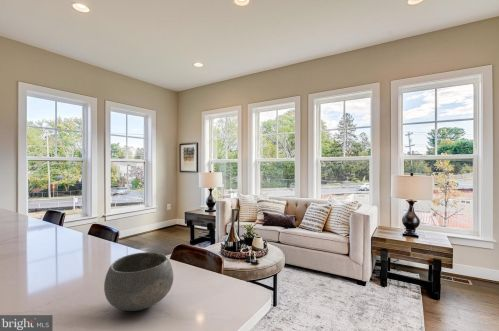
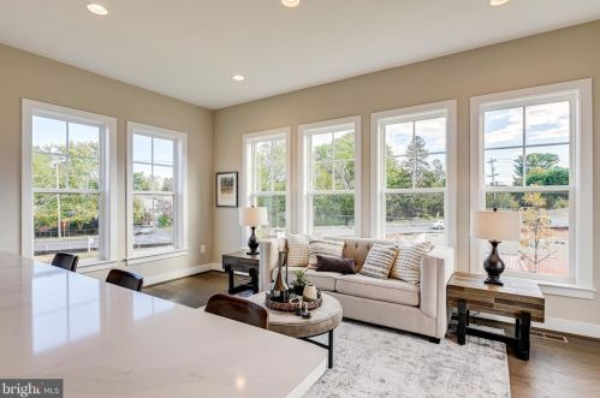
- bowl [103,251,174,312]
